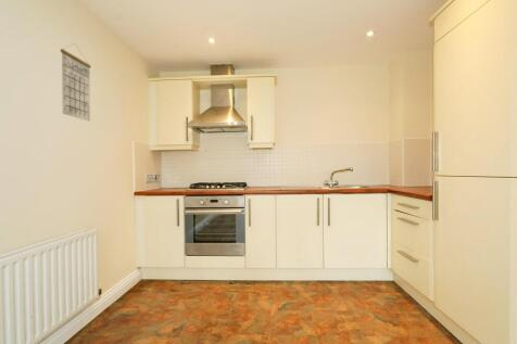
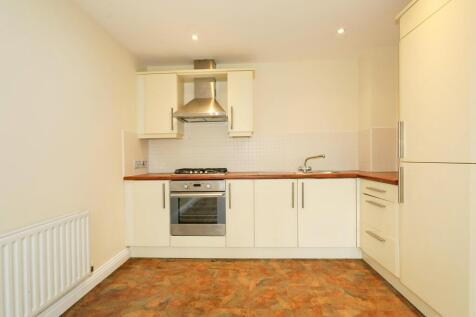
- calendar [60,42,92,123]
